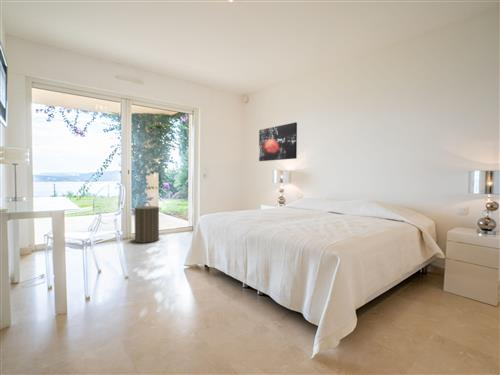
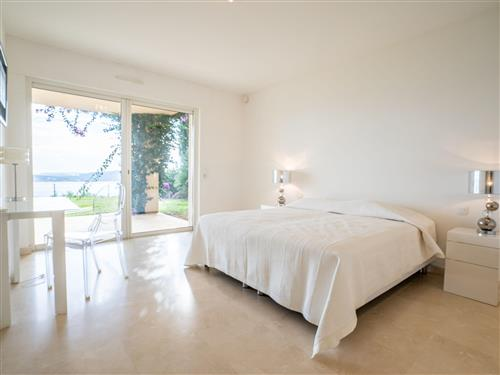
- wall art [258,121,298,162]
- laundry hamper [131,201,162,244]
